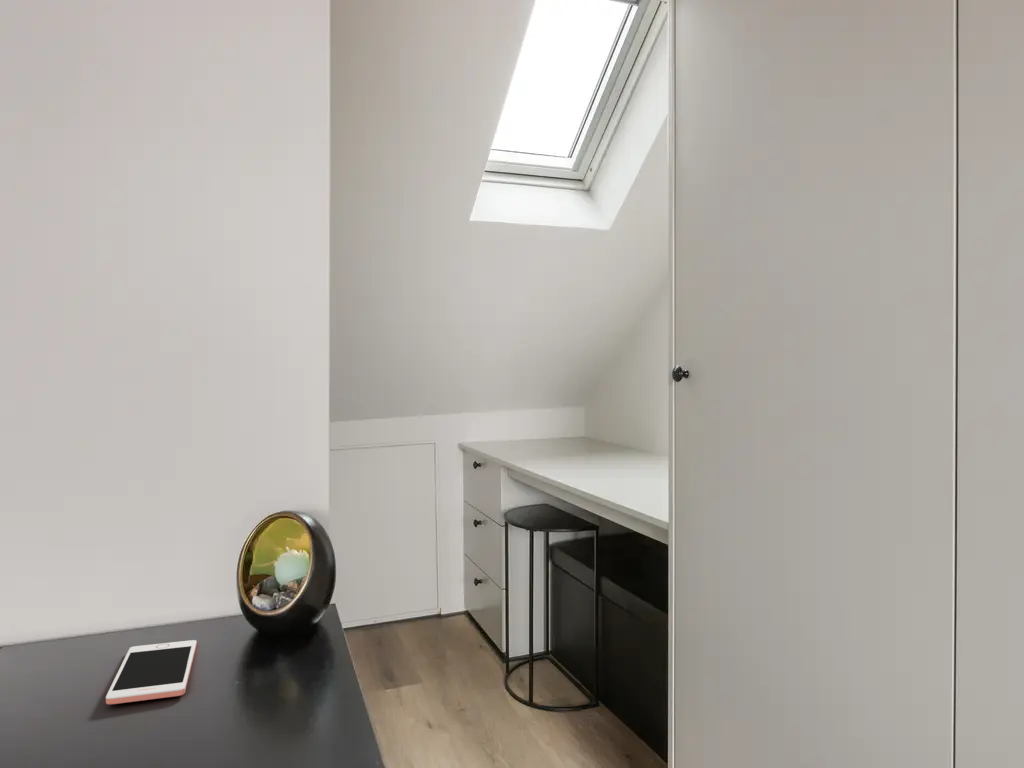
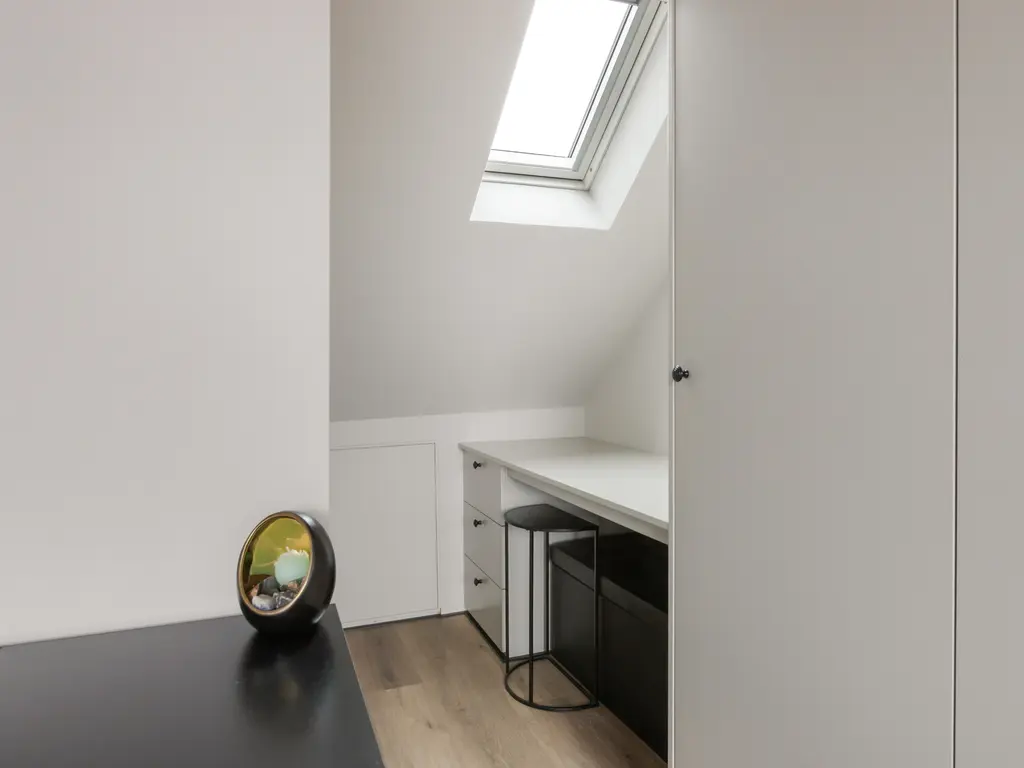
- cell phone [105,639,198,705]
